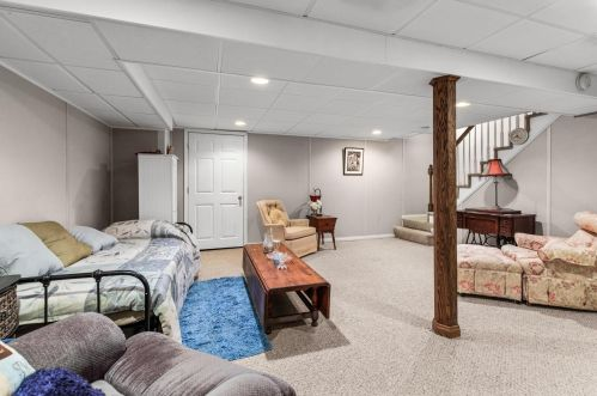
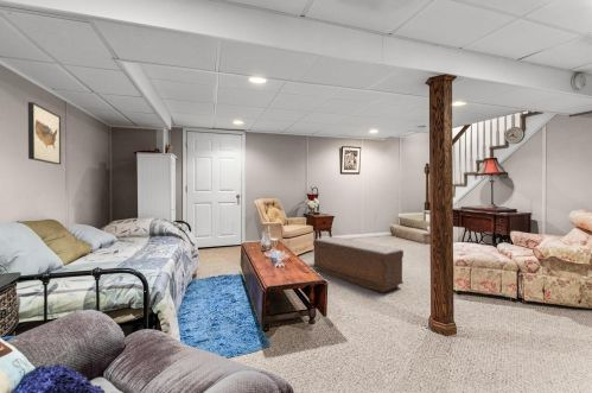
+ bench [312,235,405,293]
+ wall art [27,101,62,165]
